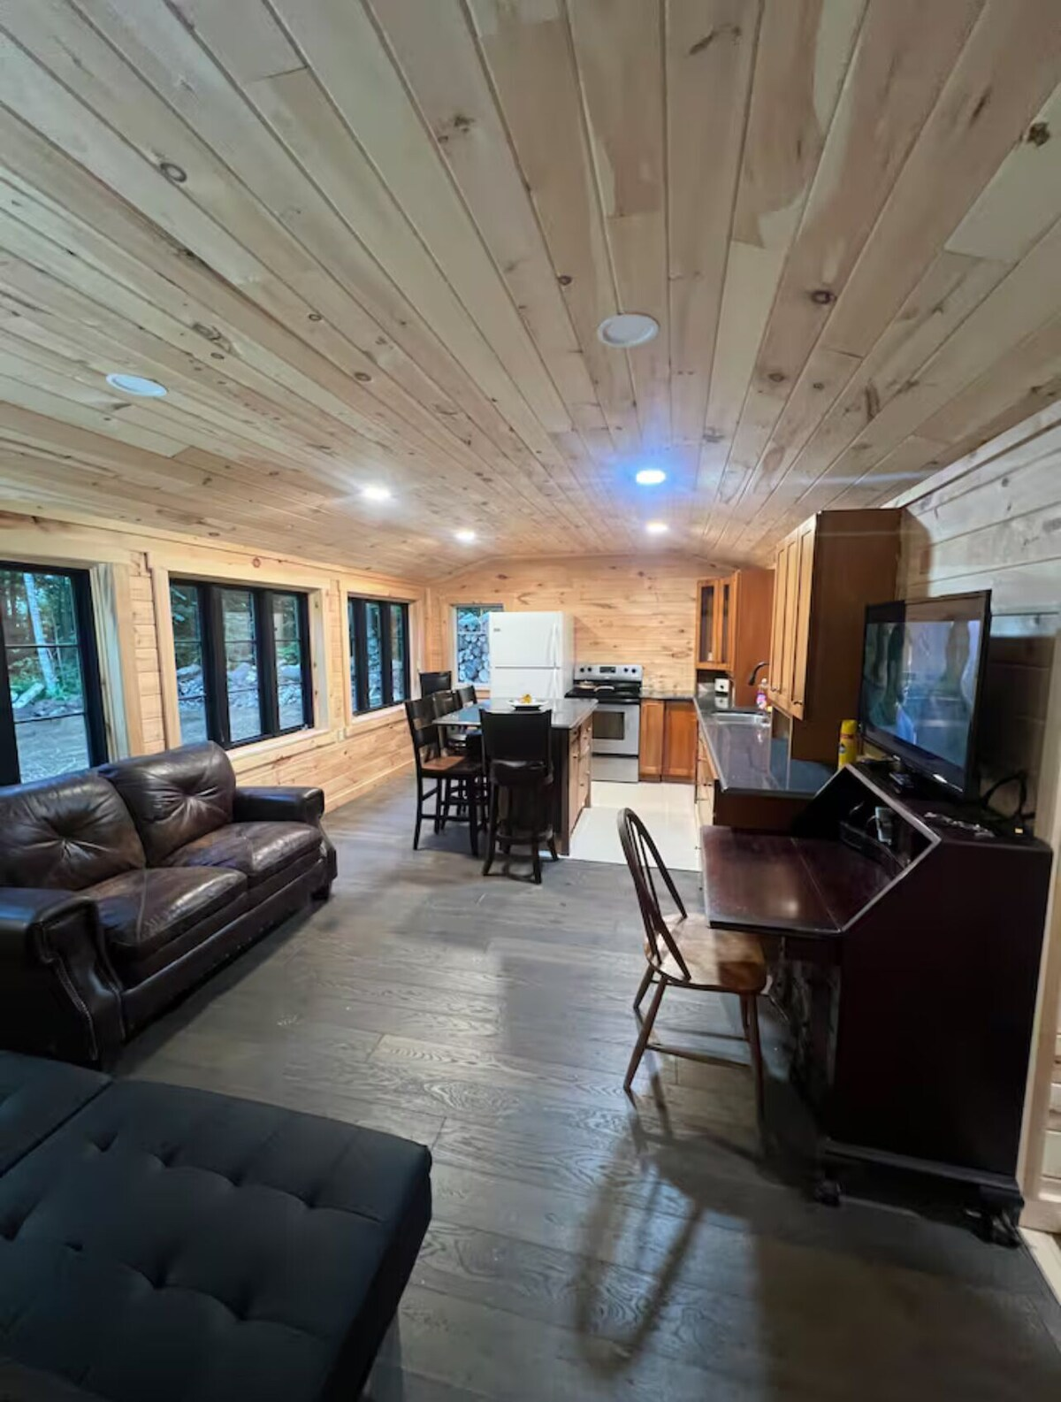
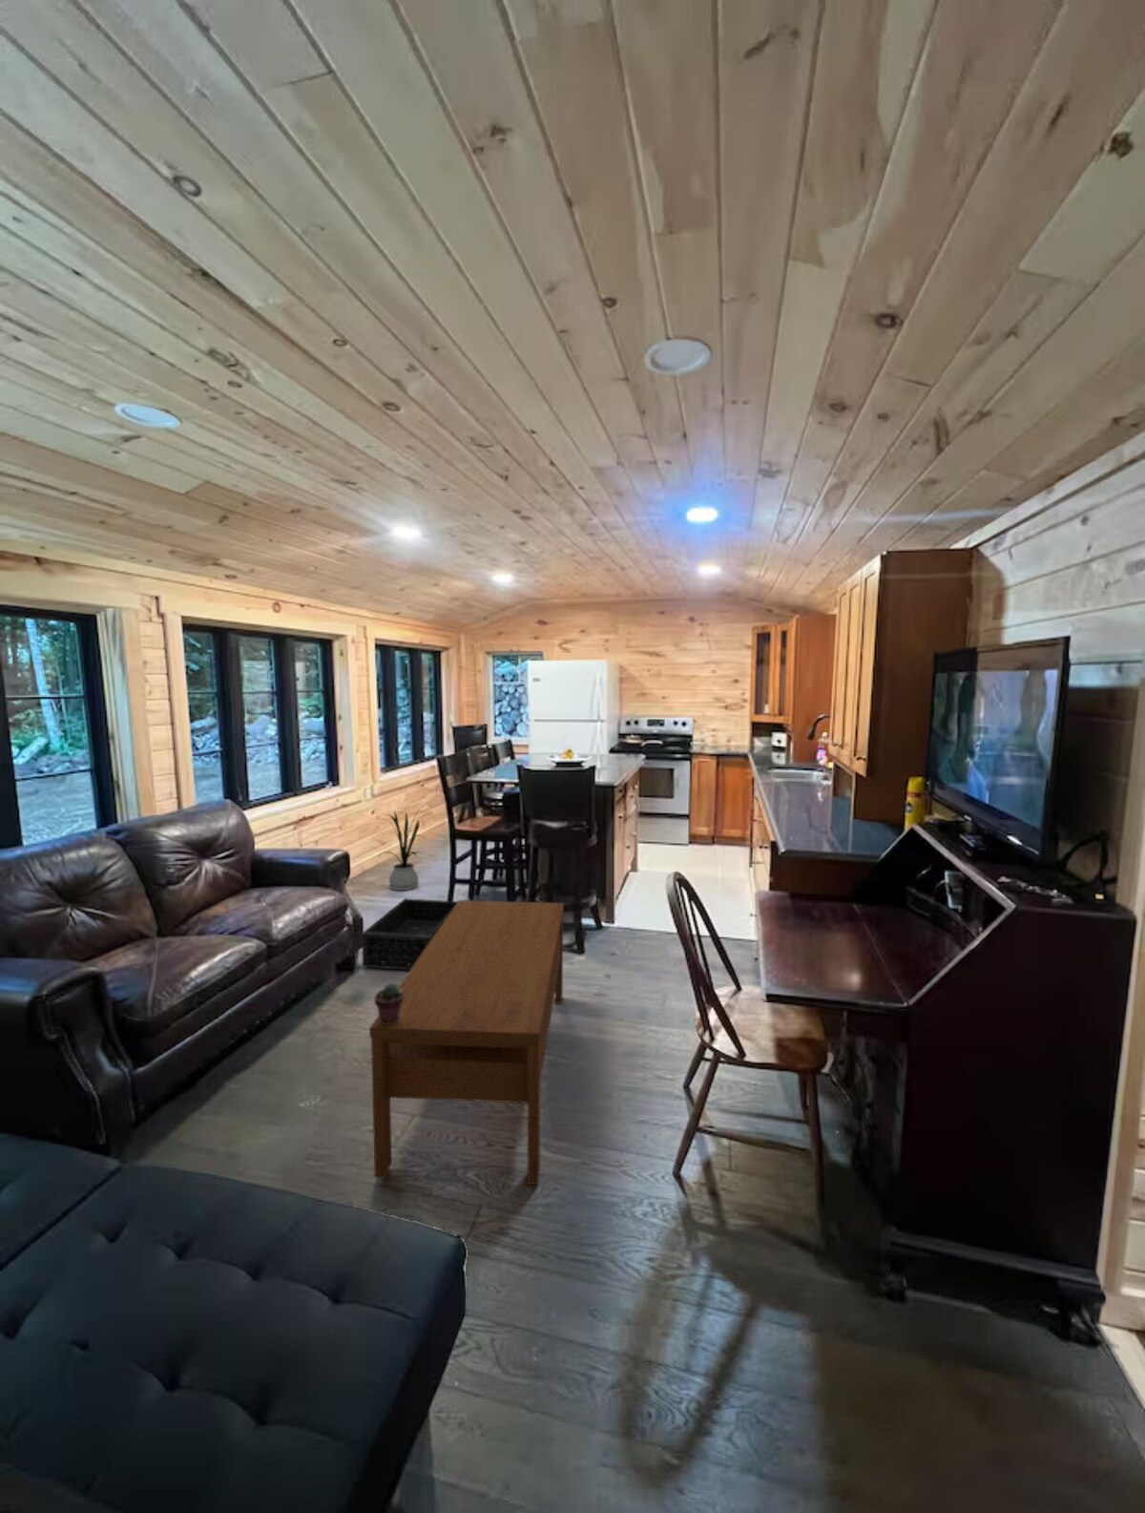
+ house plant [379,801,432,891]
+ coffee table [368,900,565,1186]
+ potted succulent [374,983,404,1025]
+ basket [361,898,458,971]
